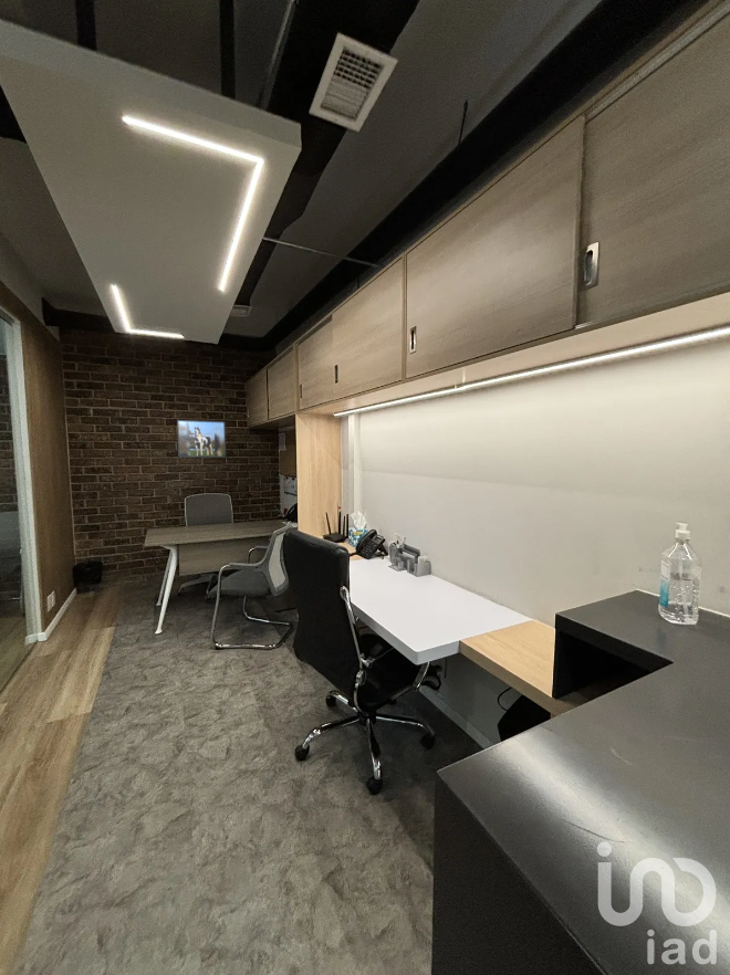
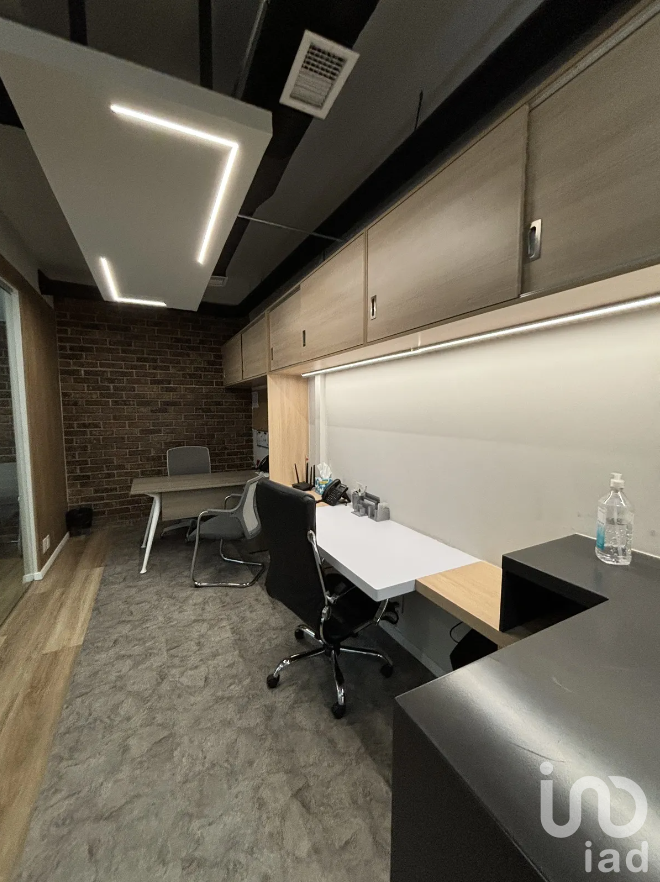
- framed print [176,419,227,459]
